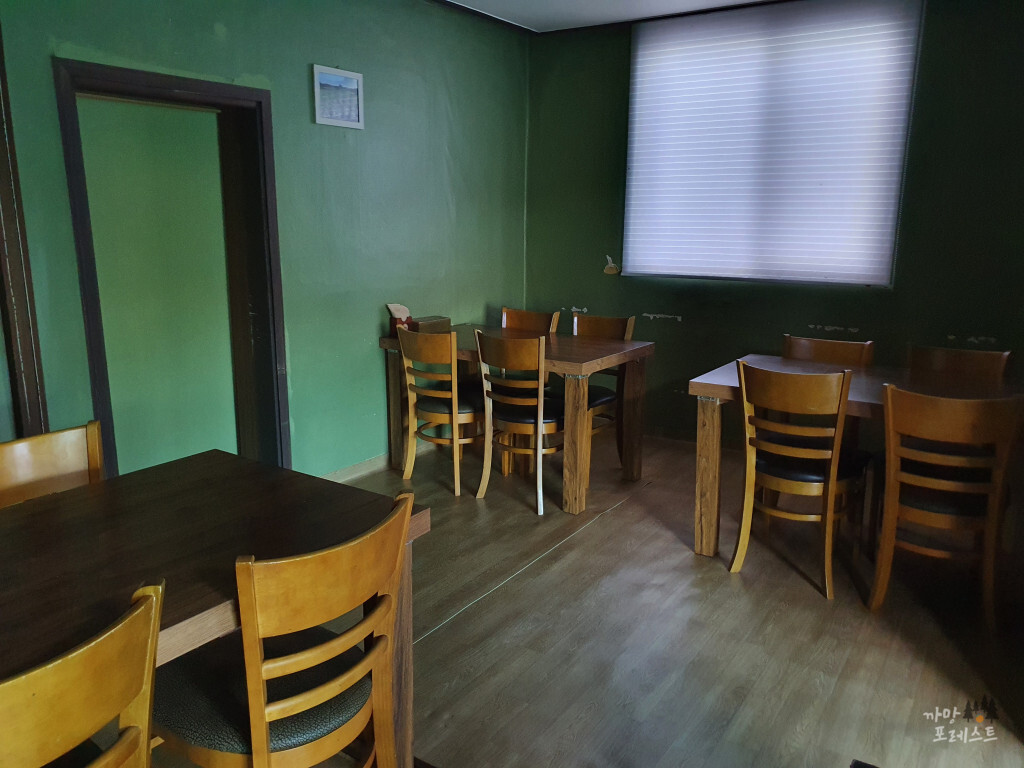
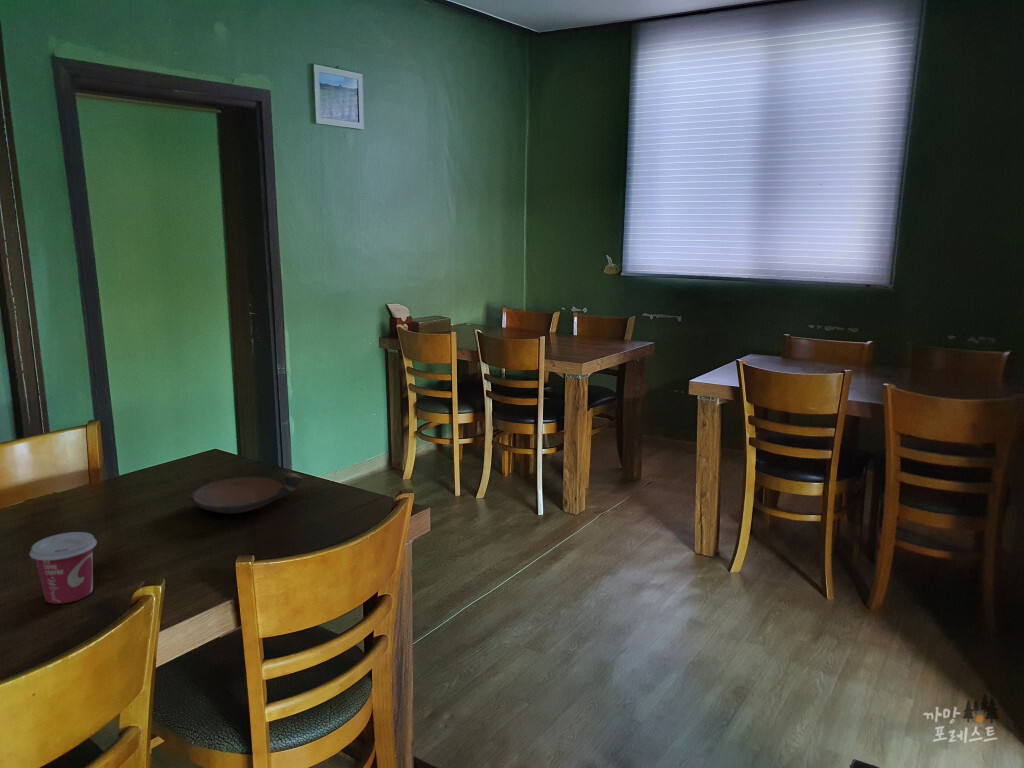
+ cup [29,531,98,605]
+ bowl [188,472,303,514]
